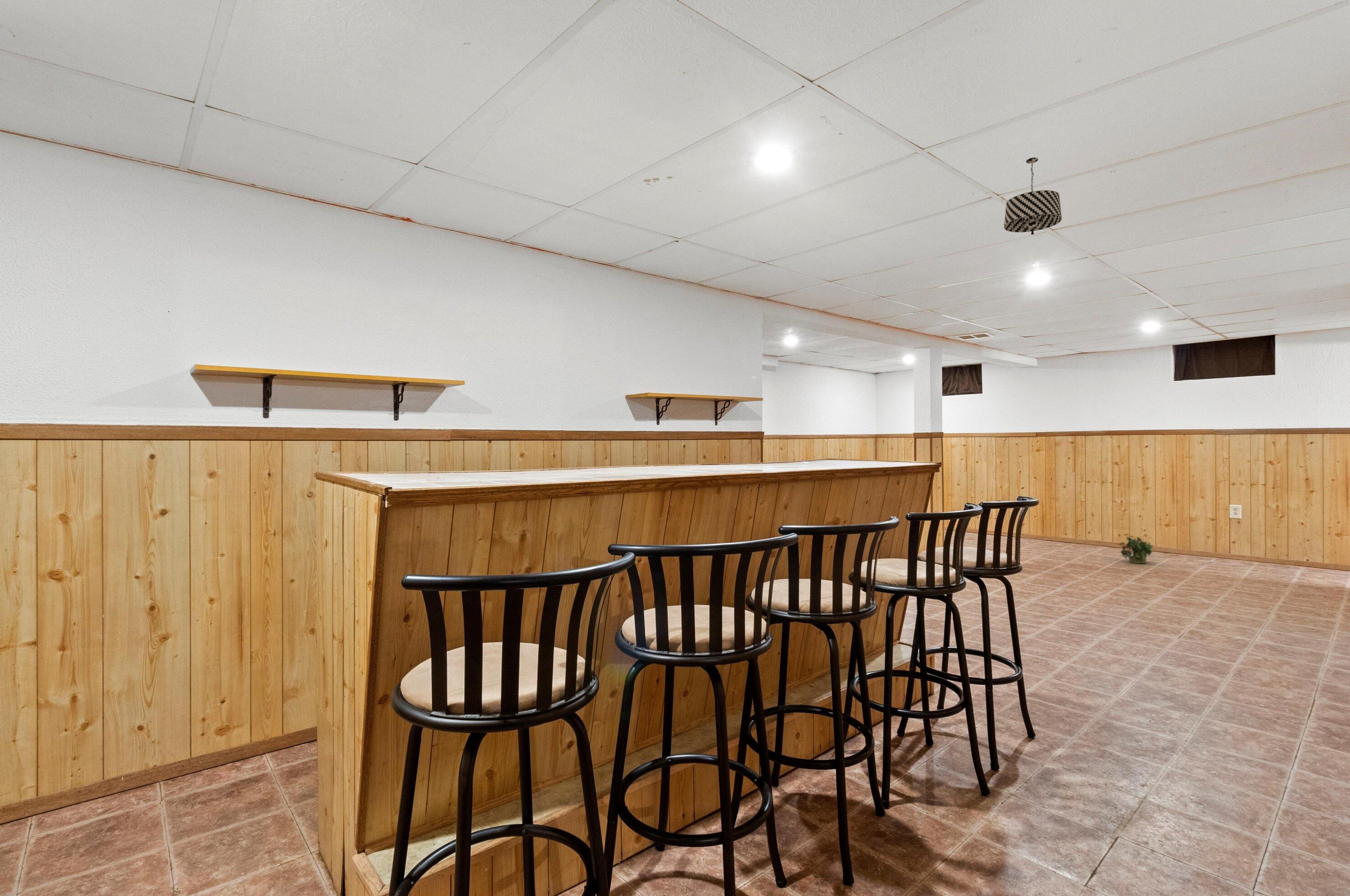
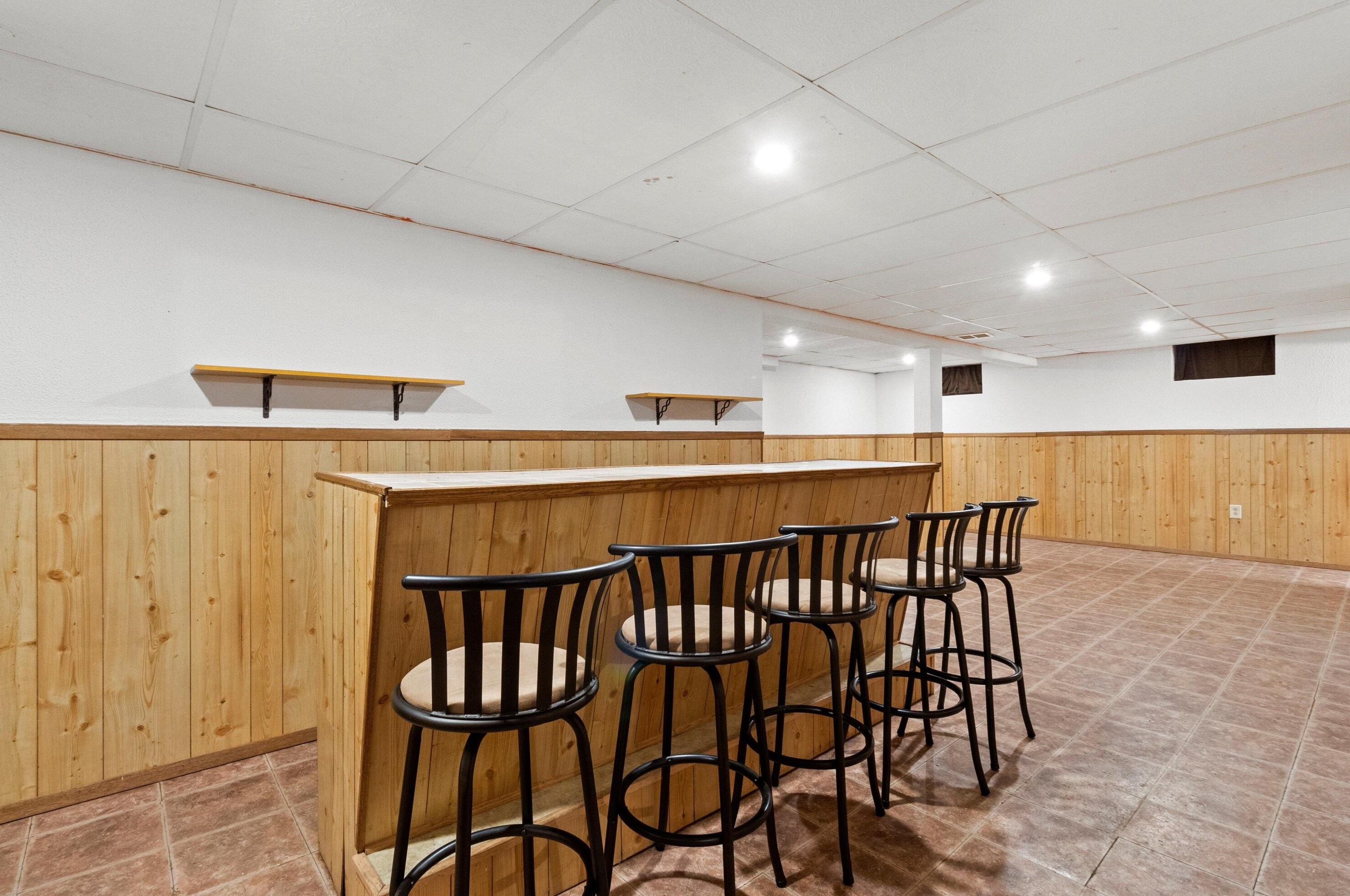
- pendant light [1004,157,1062,235]
- potted plant [1118,533,1155,564]
